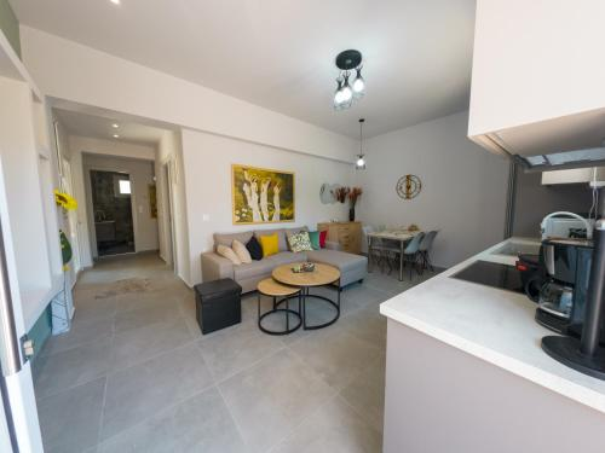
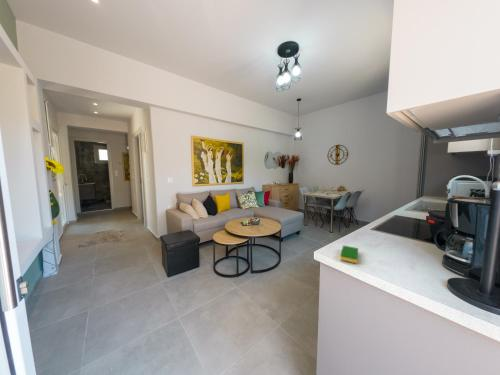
+ dish sponge [339,245,359,264]
